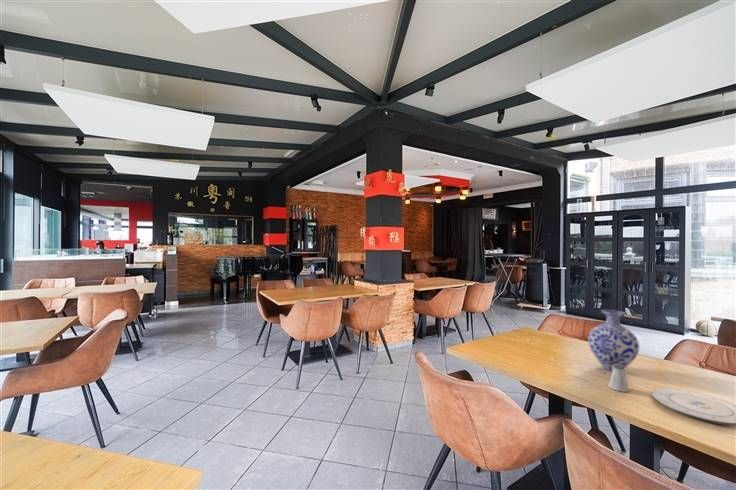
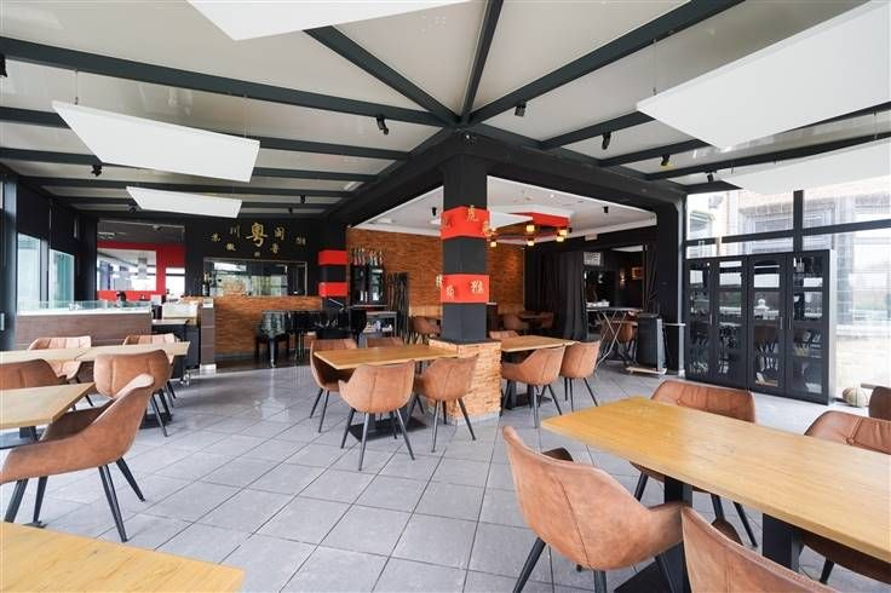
- plate [651,388,736,427]
- vase [587,309,640,372]
- saltshaker [608,365,630,393]
